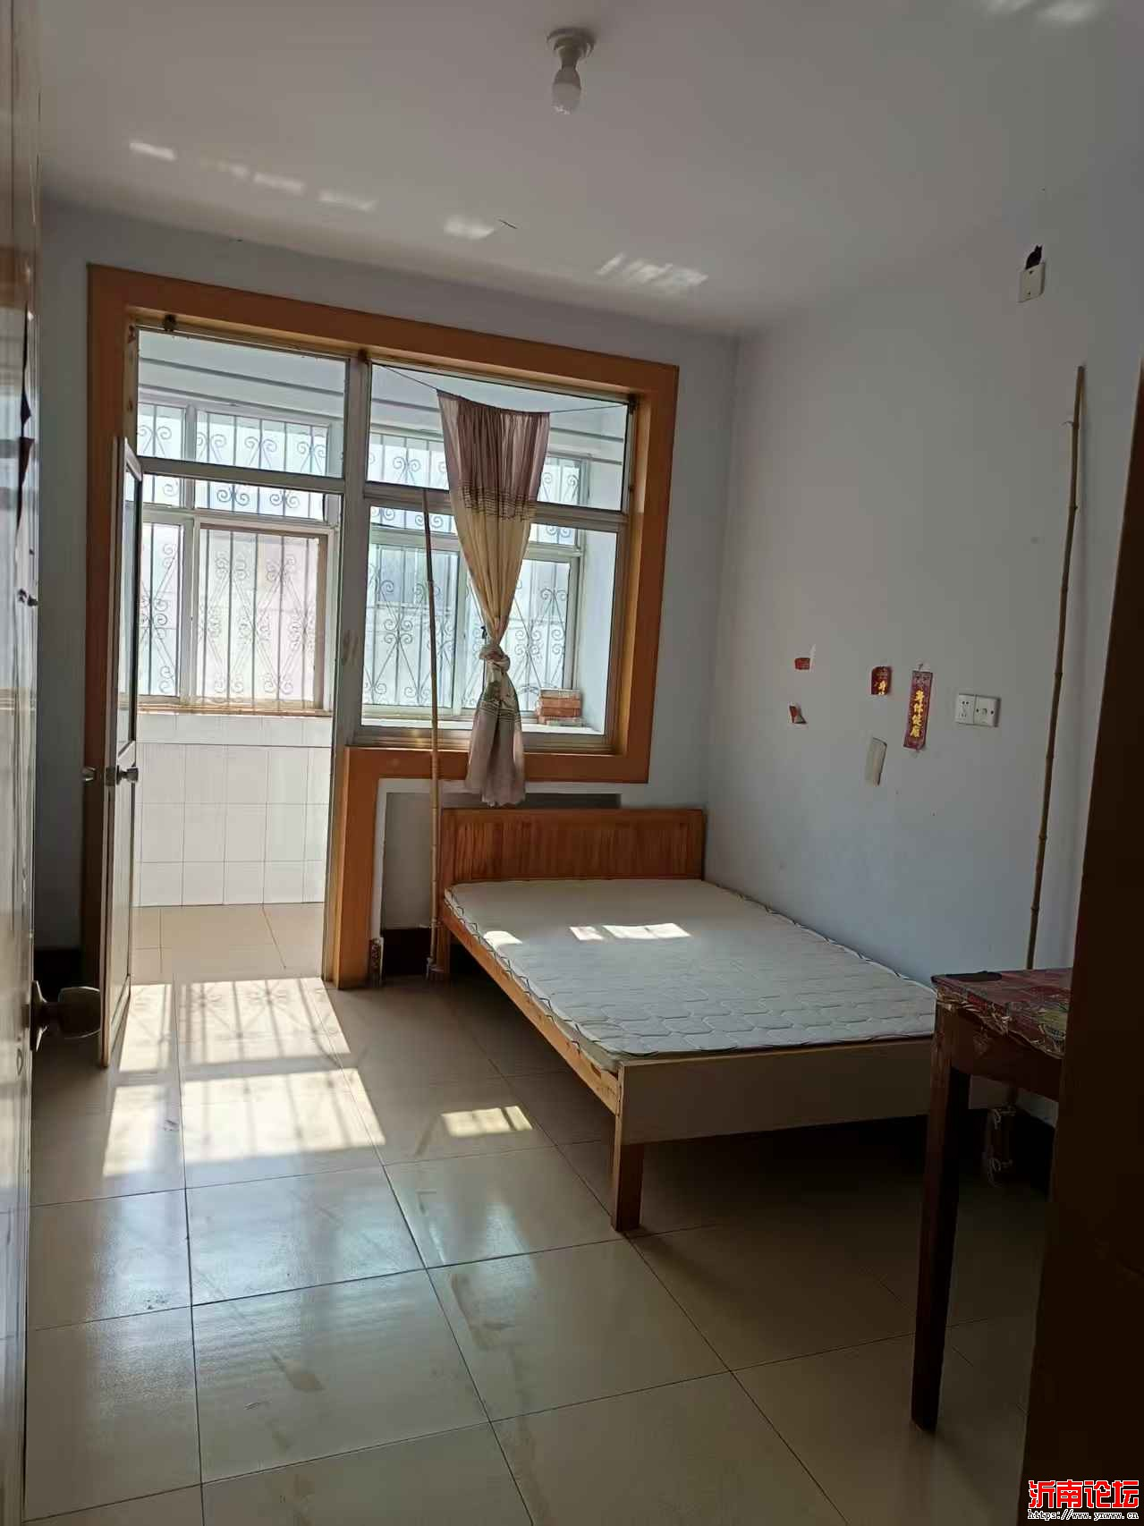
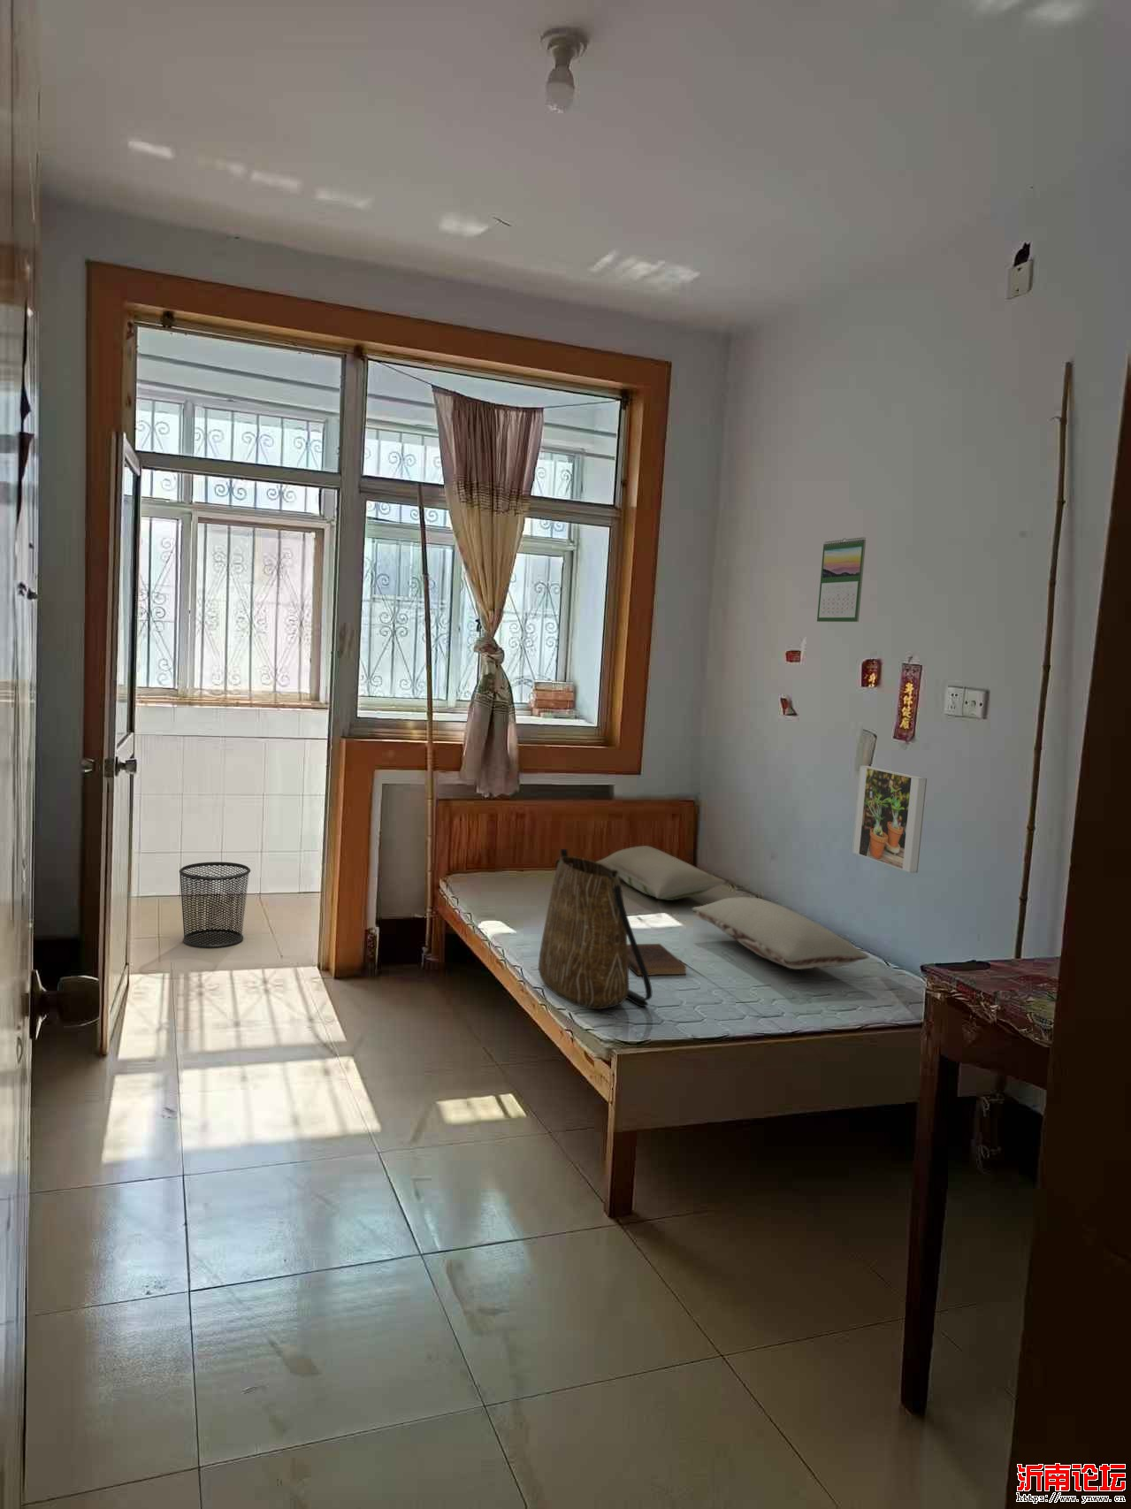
+ book [627,943,687,977]
+ pillow [596,845,727,902]
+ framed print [852,765,928,873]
+ waste bin [178,860,251,949]
+ tote bag [537,847,653,1011]
+ calendar [816,536,866,623]
+ pillow [691,896,870,971]
